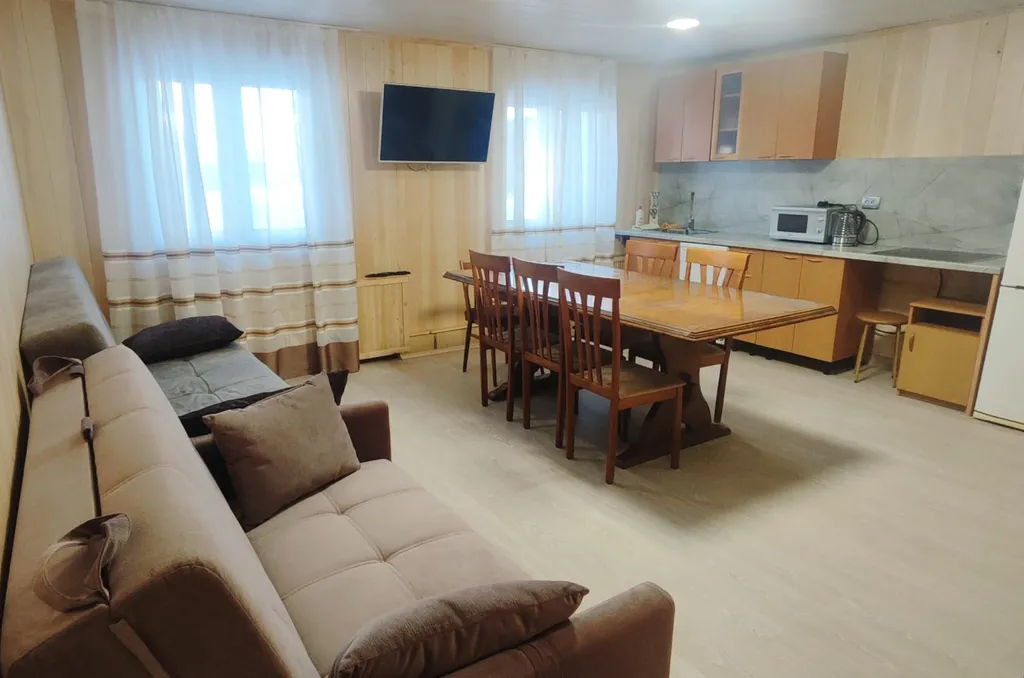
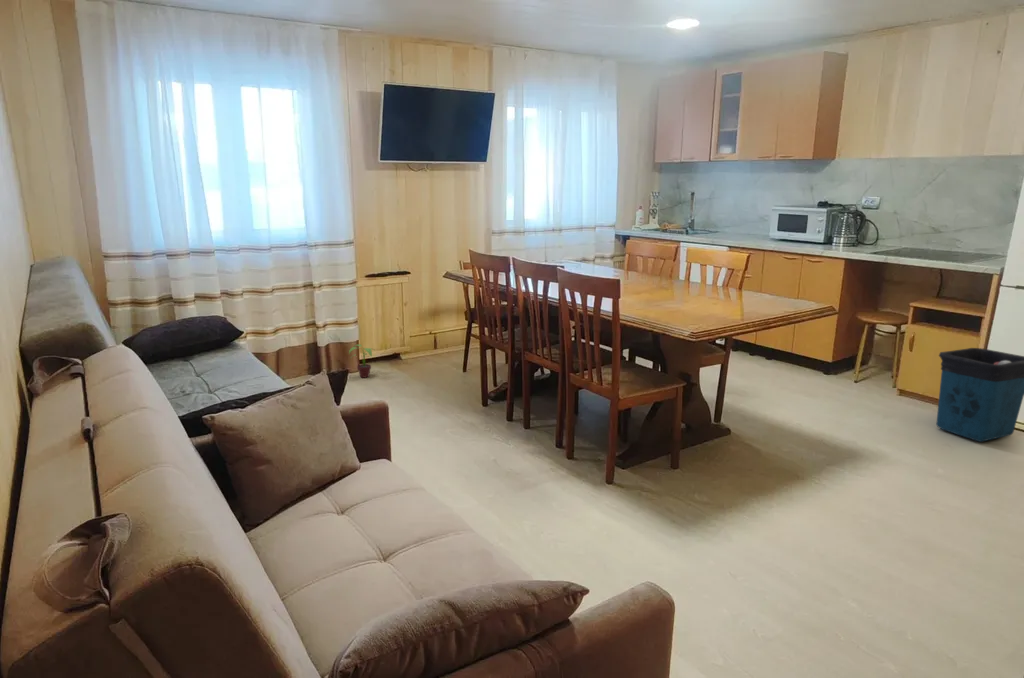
+ potted plant [348,343,377,379]
+ recycling bin [935,347,1024,443]
